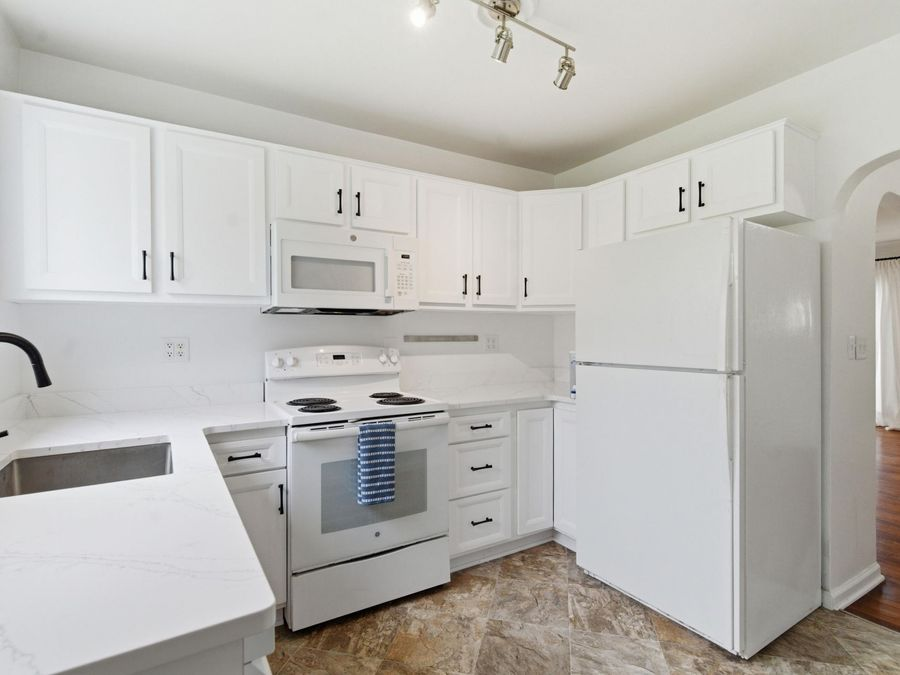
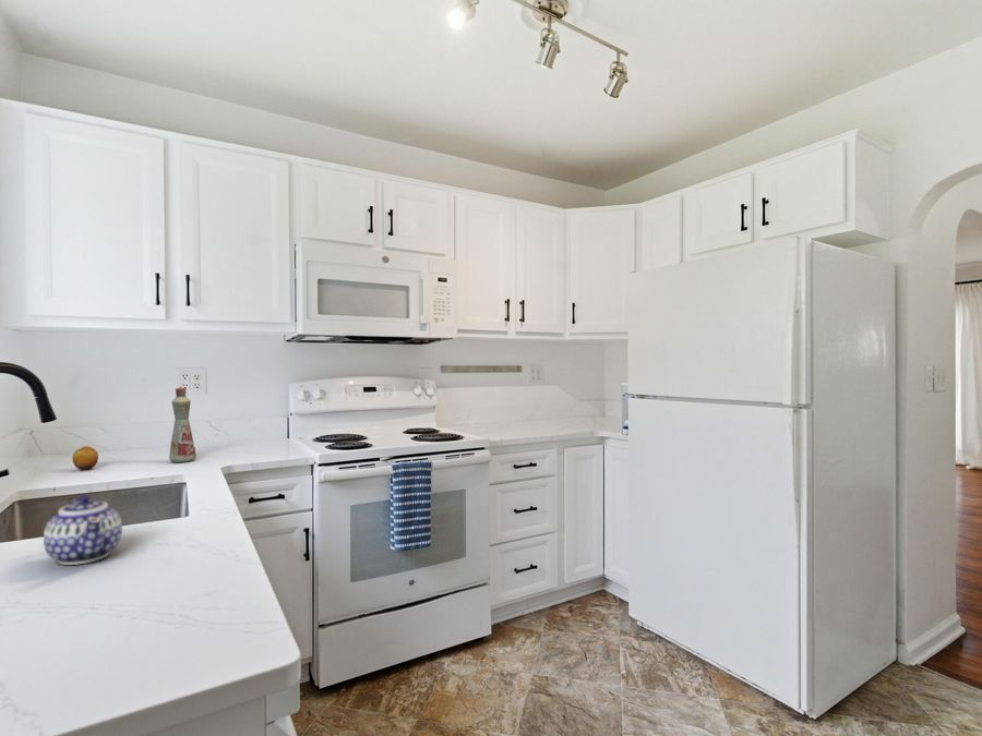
+ bottle [168,386,197,463]
+ teapot [43,494,123,566]
+ fruit [71,445,99,471]
